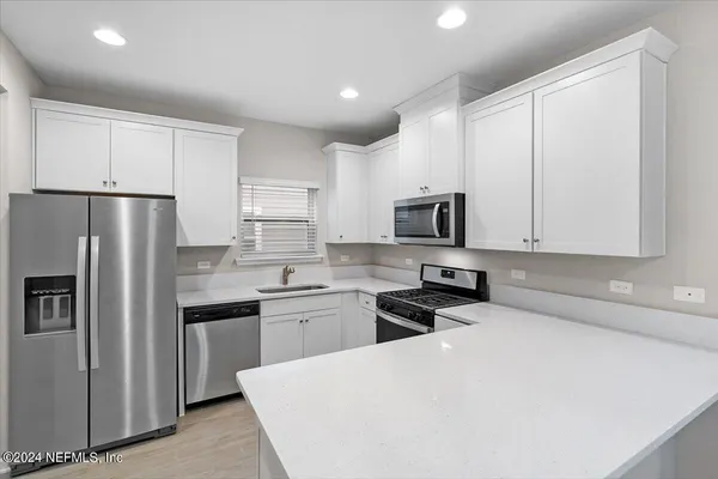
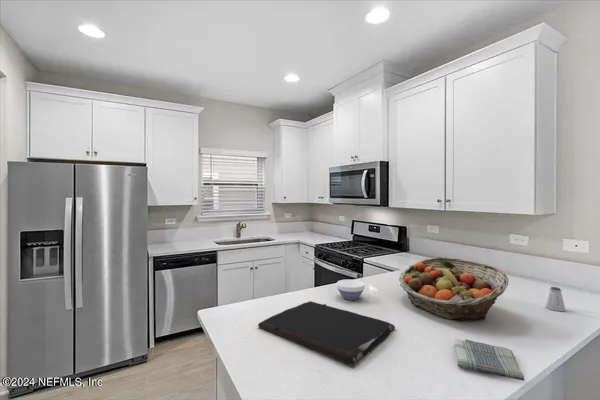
+ saltshaker [545,286,567,312]
+ bowl [336,279,365,301]
+ fruit basket [398,256,510,322]
+ cutting board [257,300,396,366]
+ dish towel [453,337,526,382]
